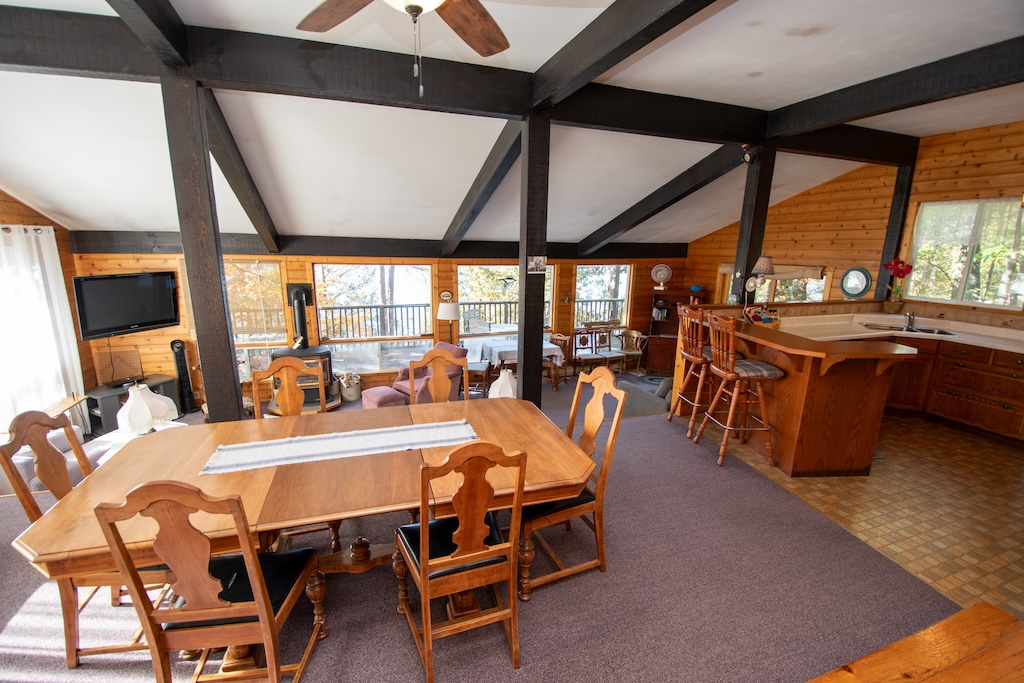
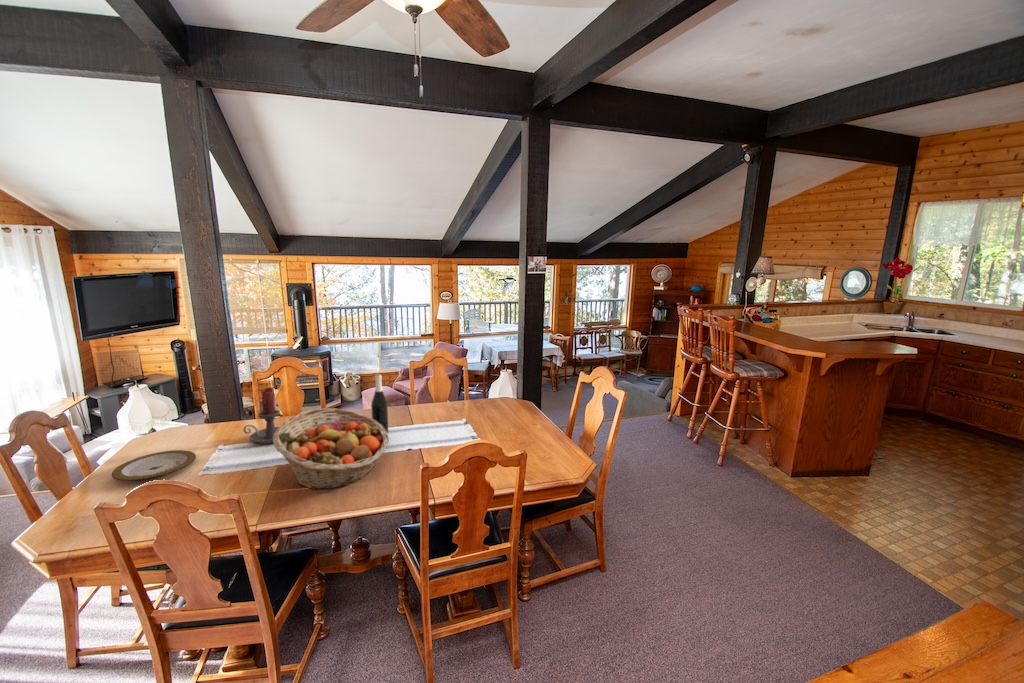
+ fruit basket [273,407,390,490]
+ plate [111,449,197,482]
+ wine bottle [370,373,389,433]
+ candle holder [242,387,281,445]
